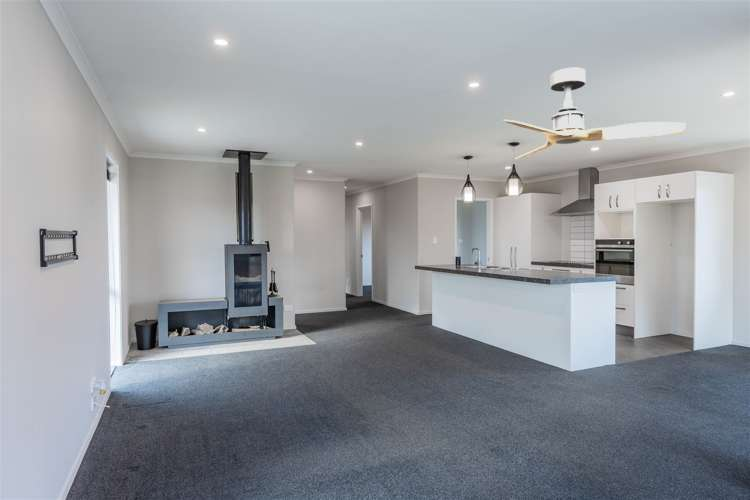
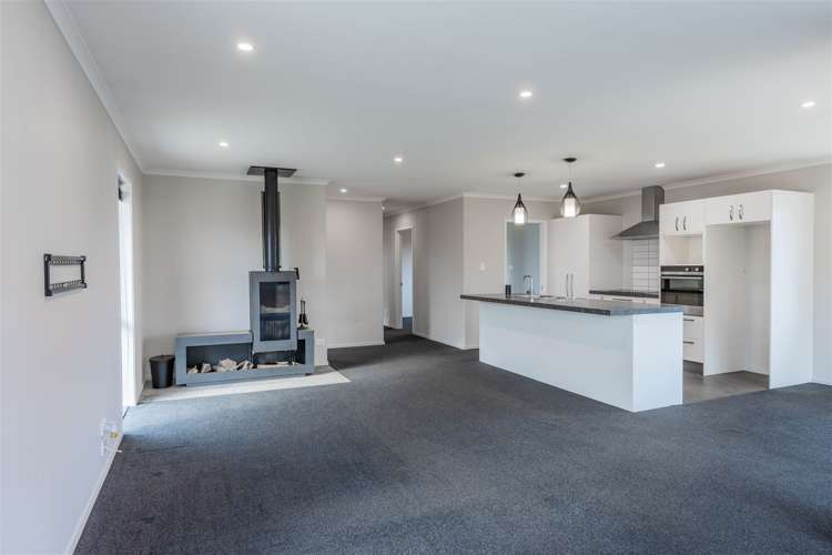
- ceiling fan [502,67,687,160]
